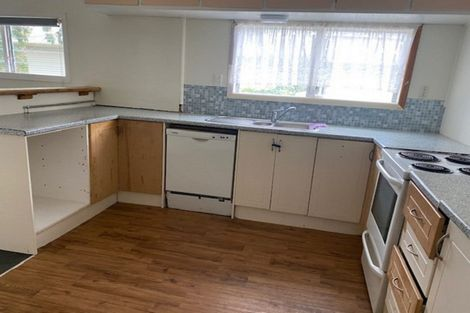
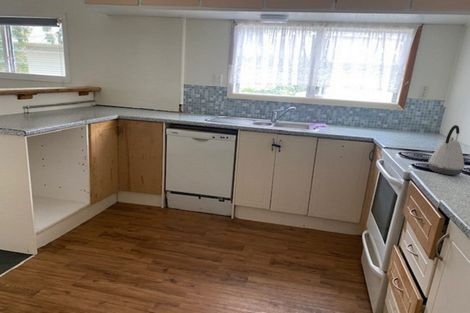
+ kettle [428,124,465,176]
